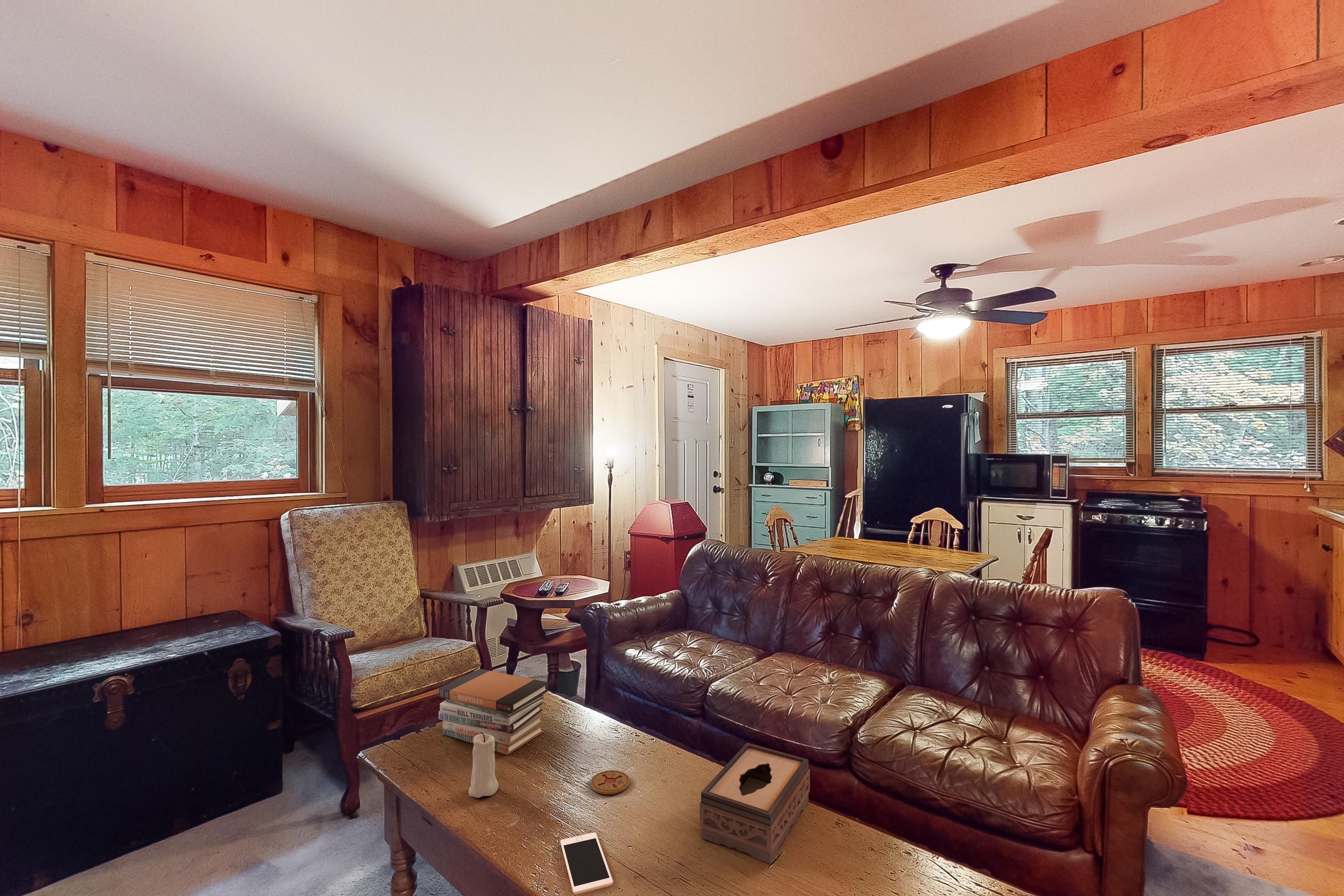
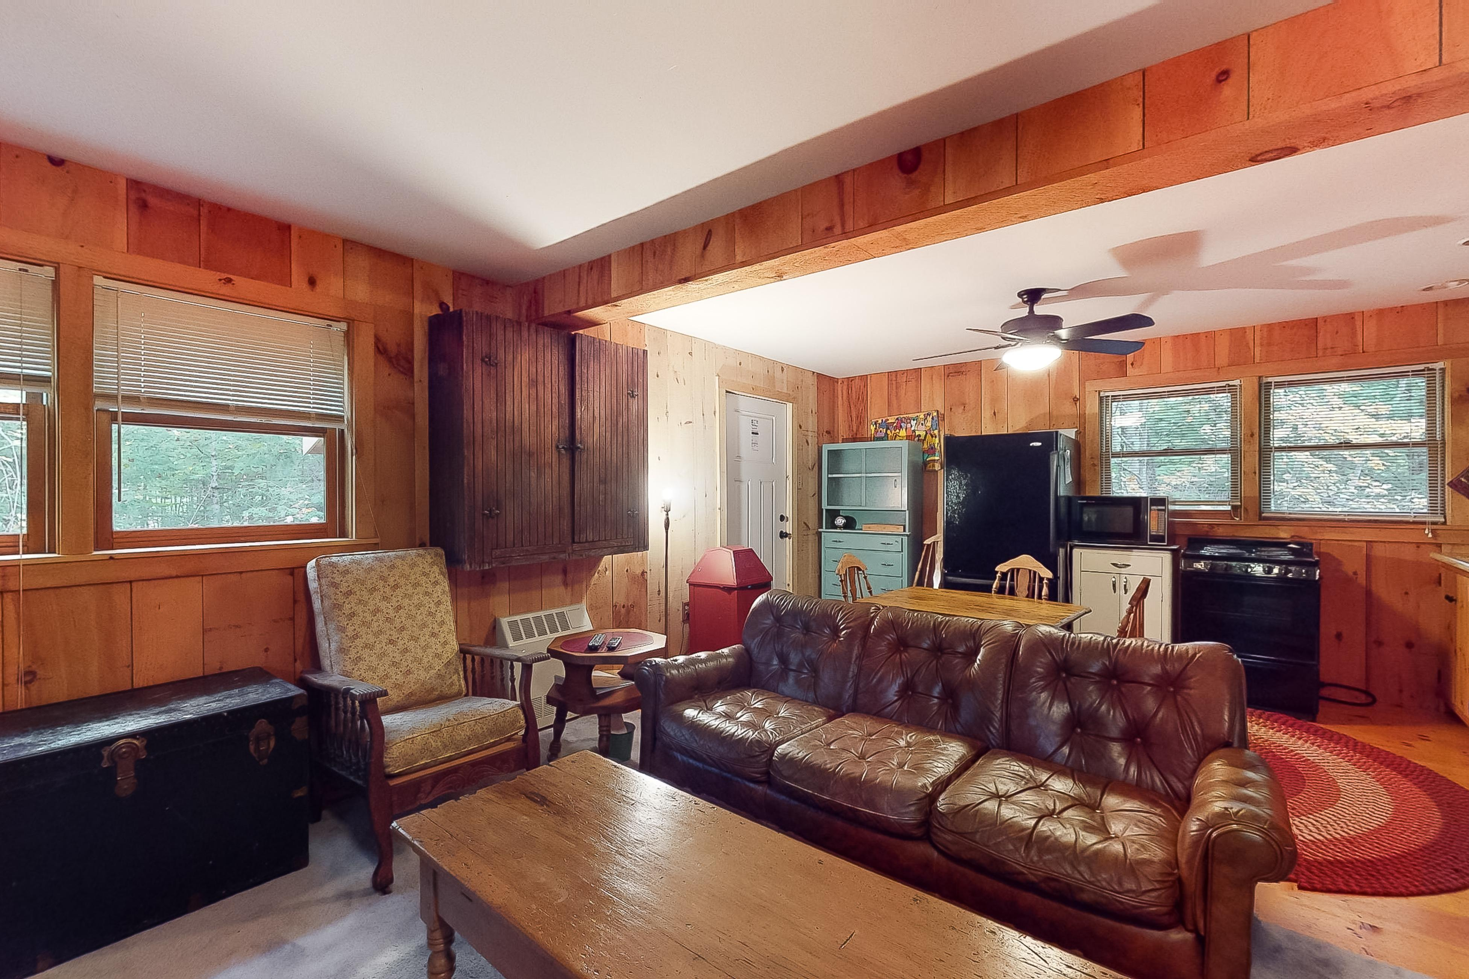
- tissue box [699,743,810,864]
- book stack [438,669,549,755]
- cell phone [560,832,614,895]
- candle [468,732,499,798]
- coaster [590,770,630,795]
